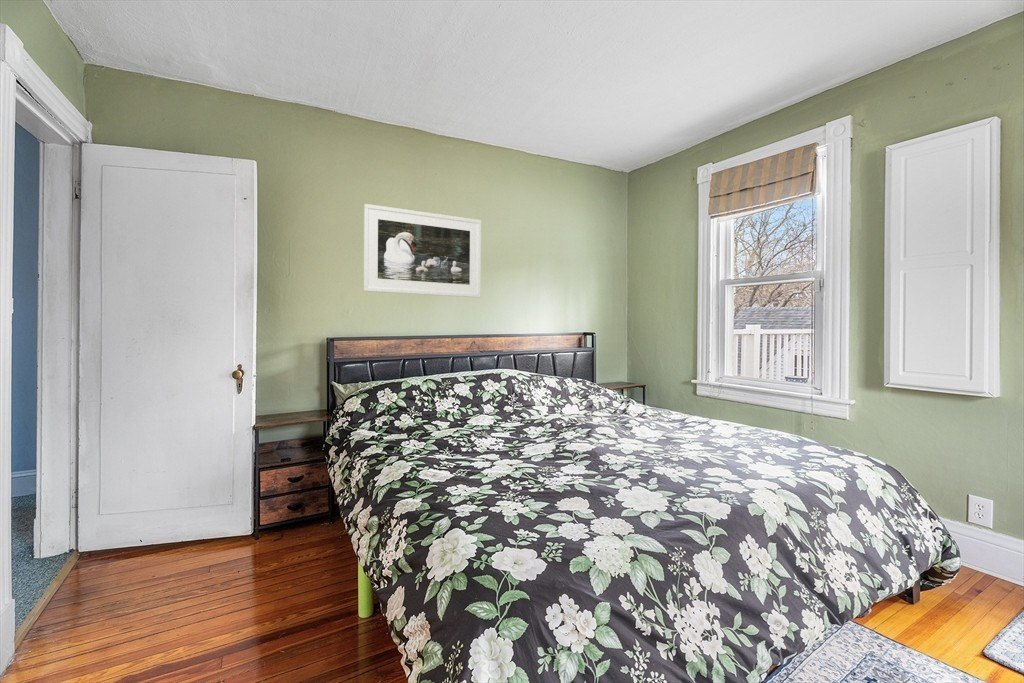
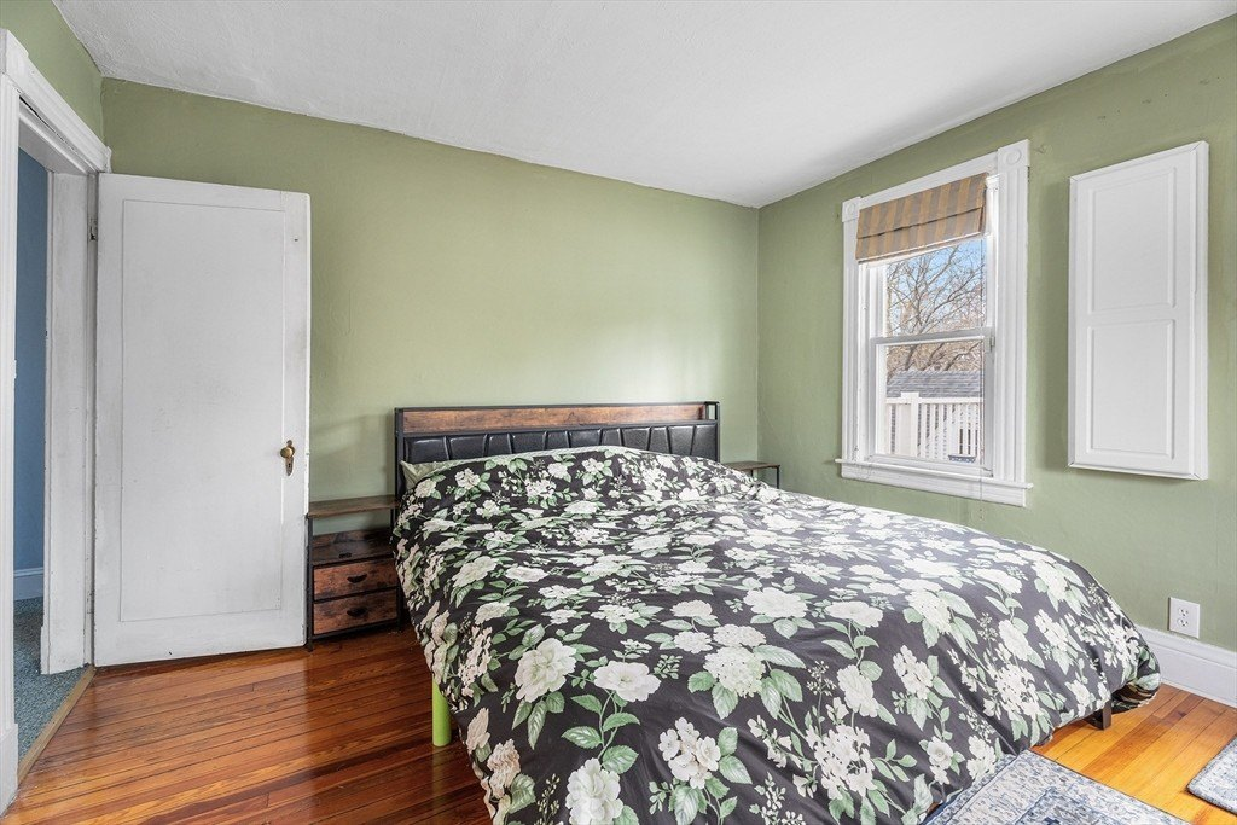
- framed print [362,203,482,299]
